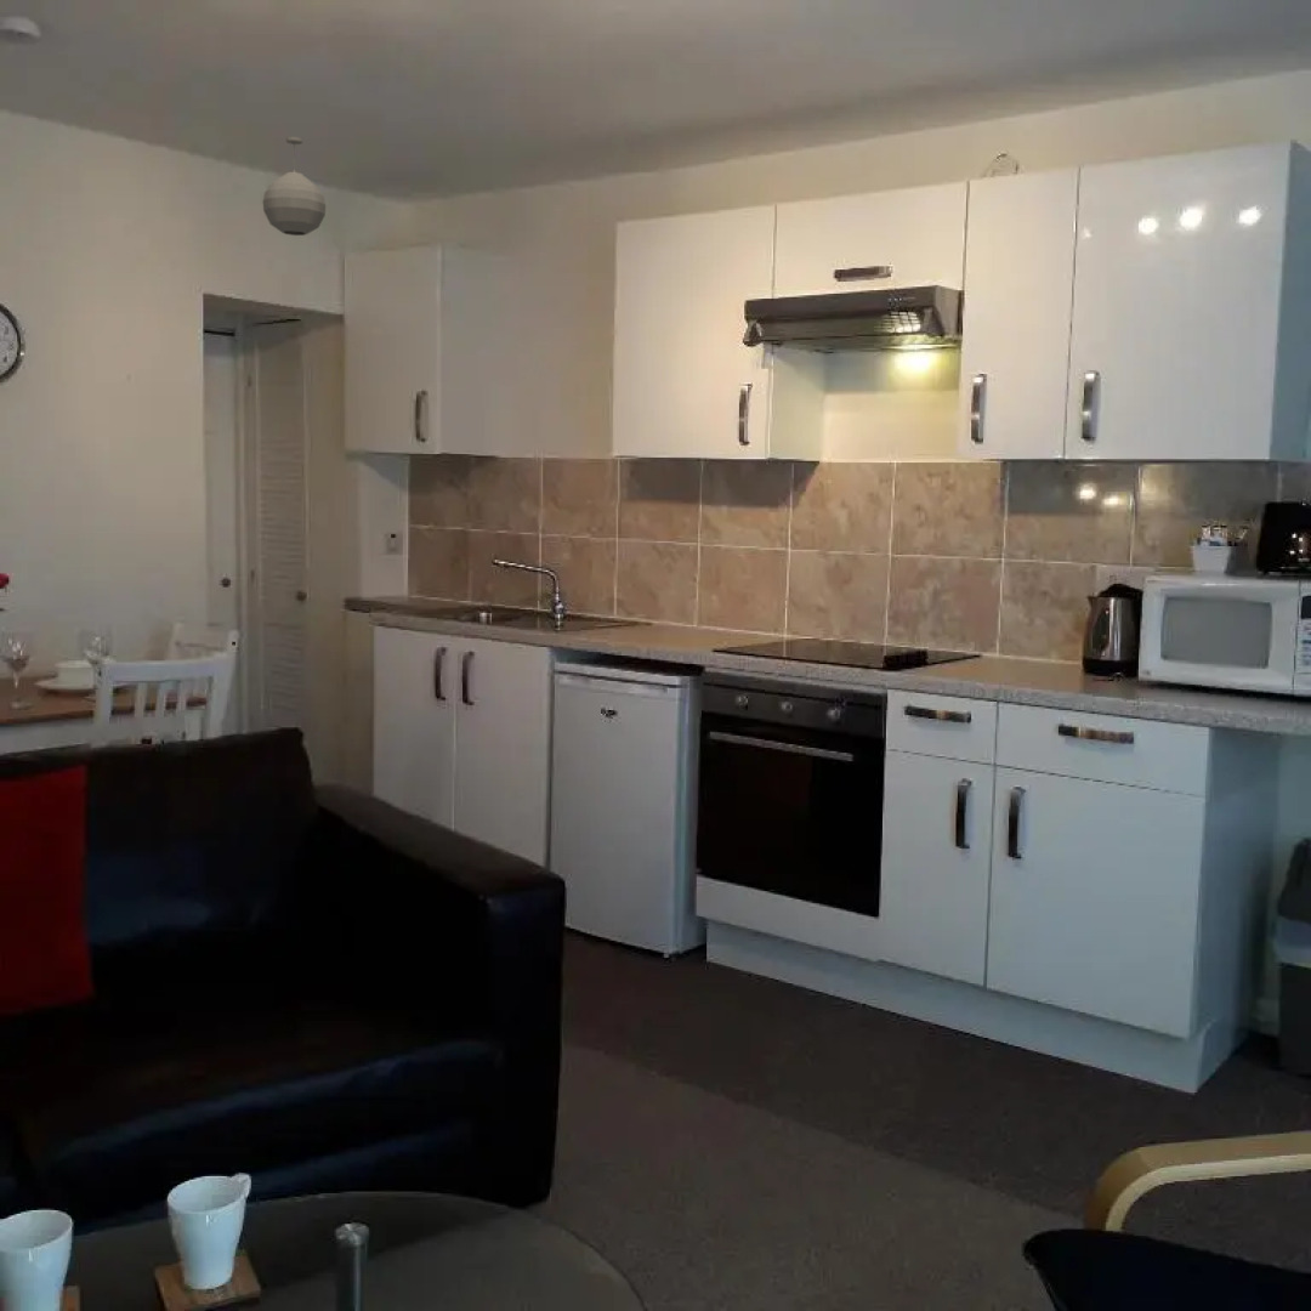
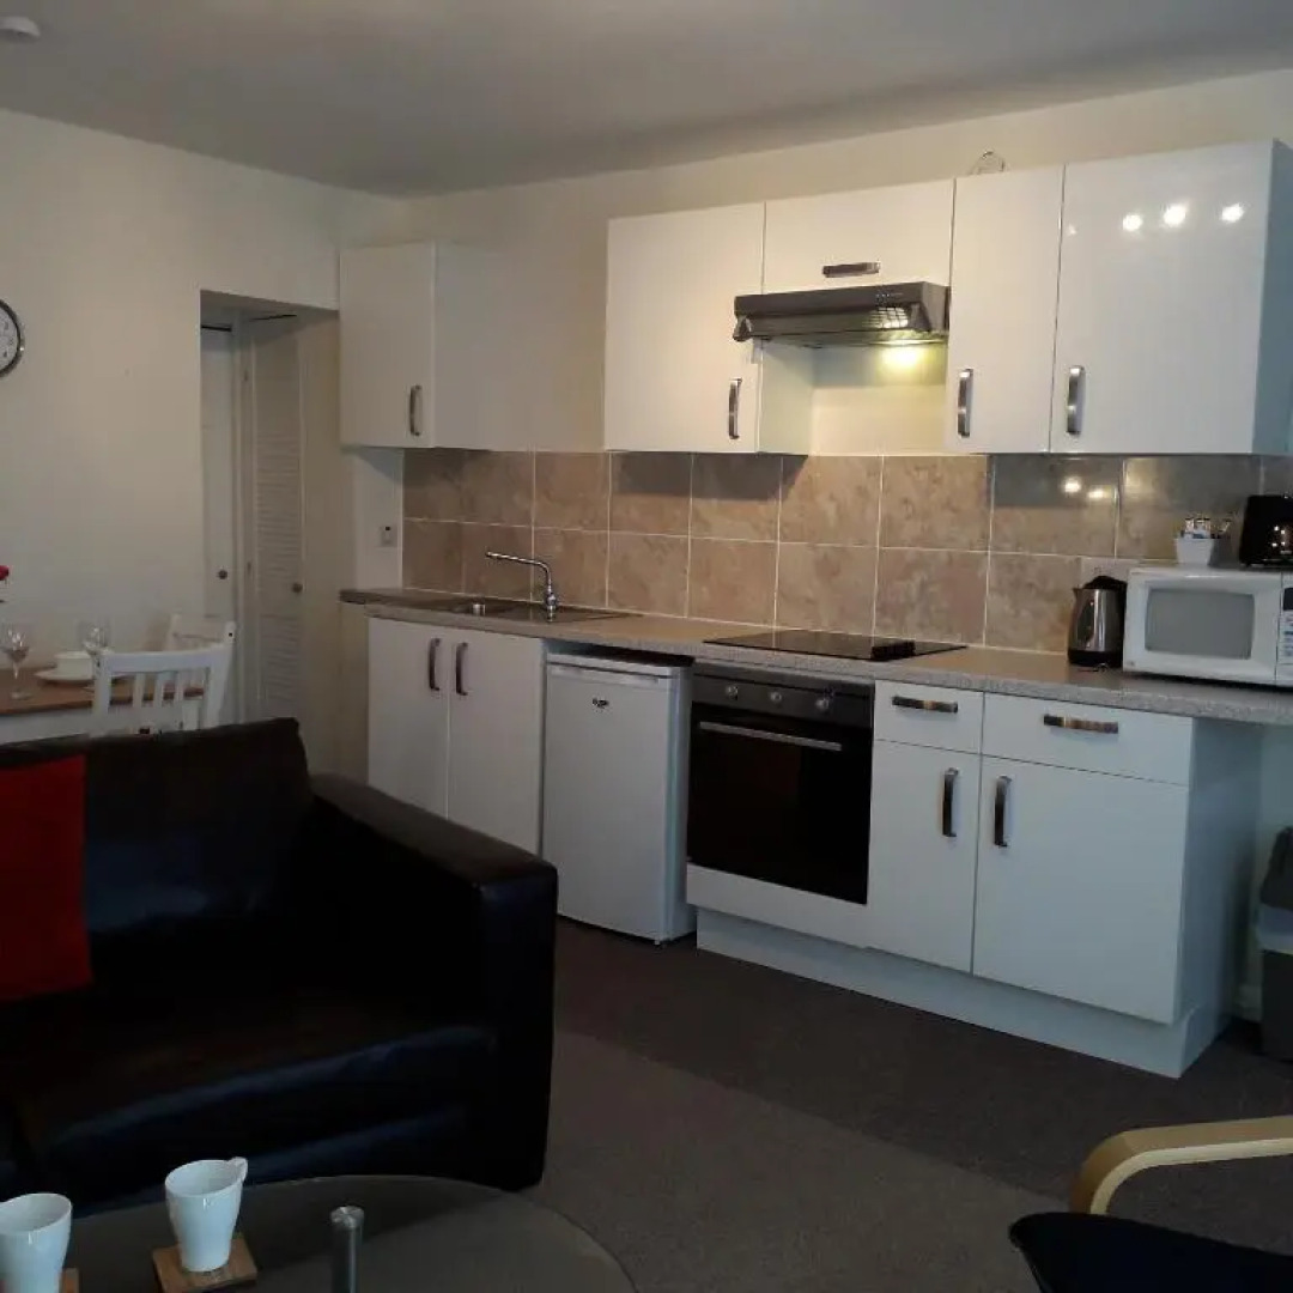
- pendant light [262,136,327,237]
